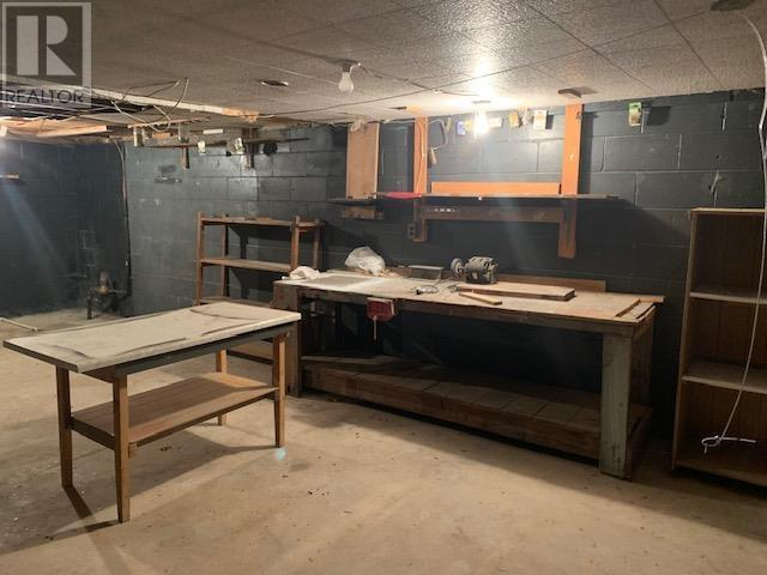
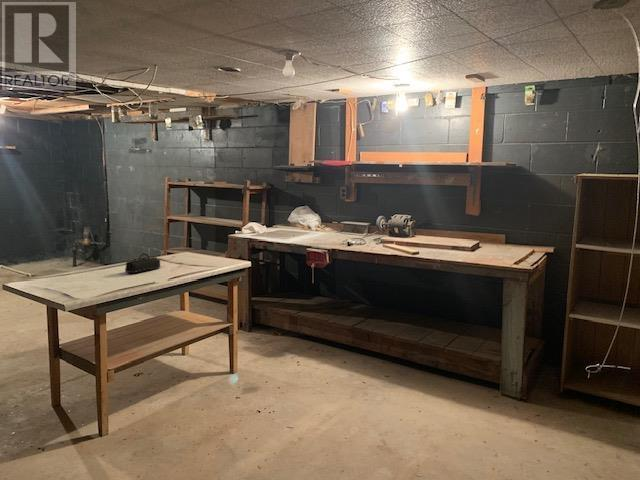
+ pencil case [124,252,161,274]
